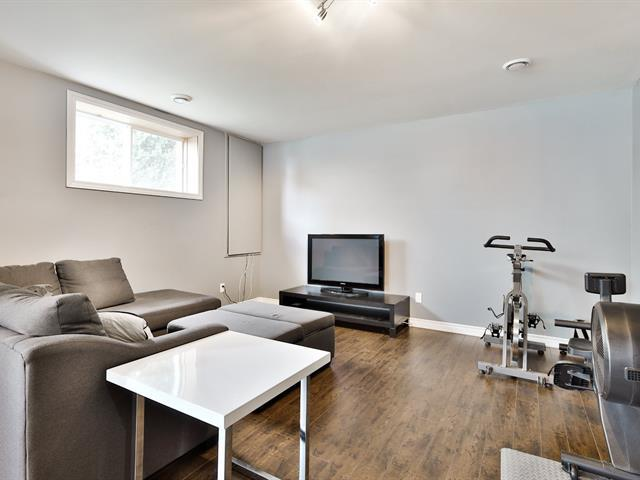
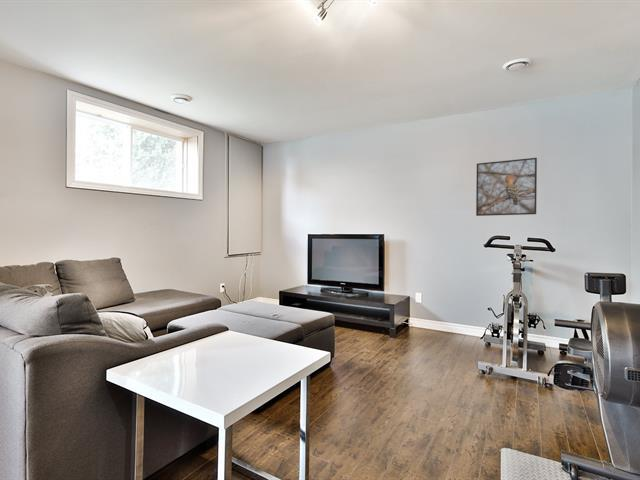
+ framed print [475,157,538,217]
